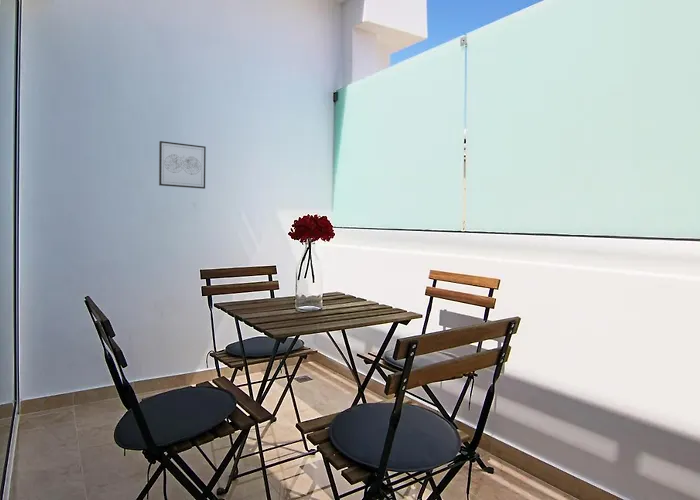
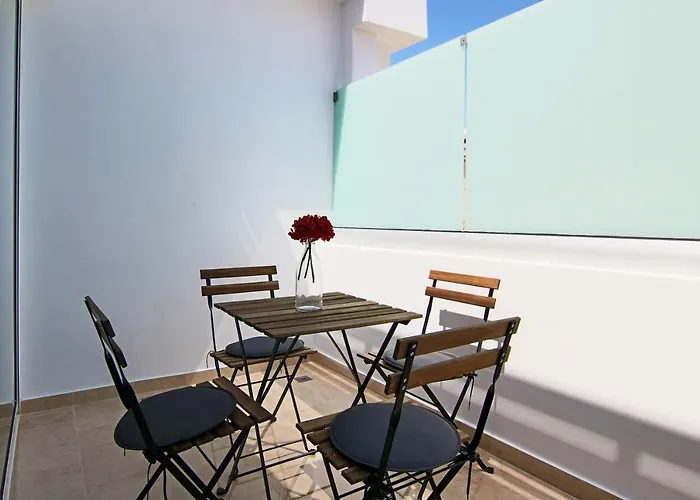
- wall art [158,140,207,190]
